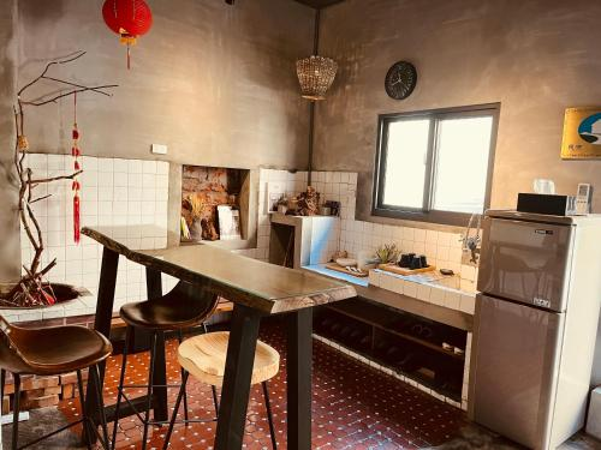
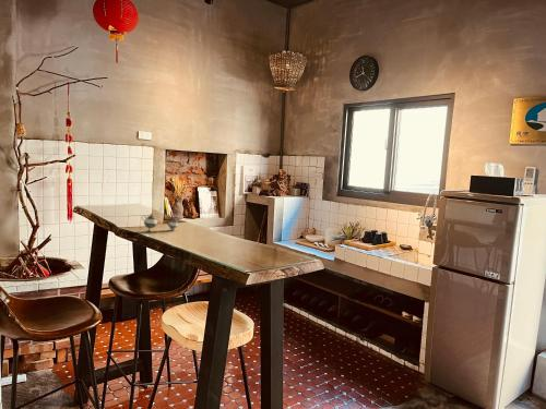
+ teapot [141,213,180,232]
